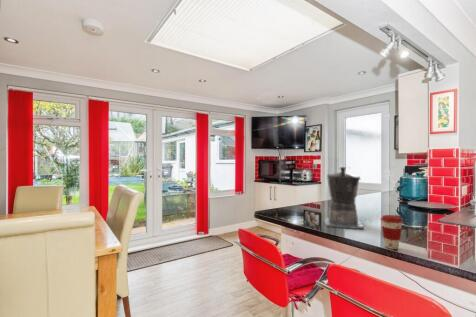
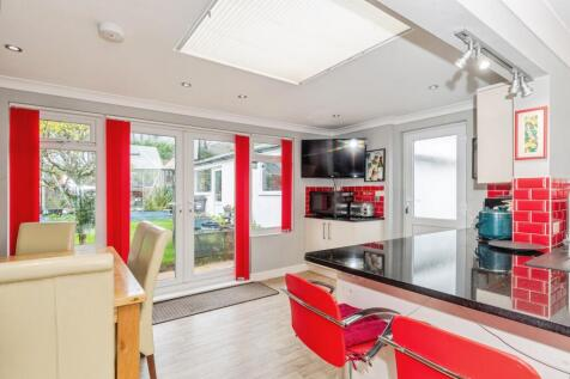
- coffee maker [323,166,366,230]
- coffee cup [380,214,404,250]
